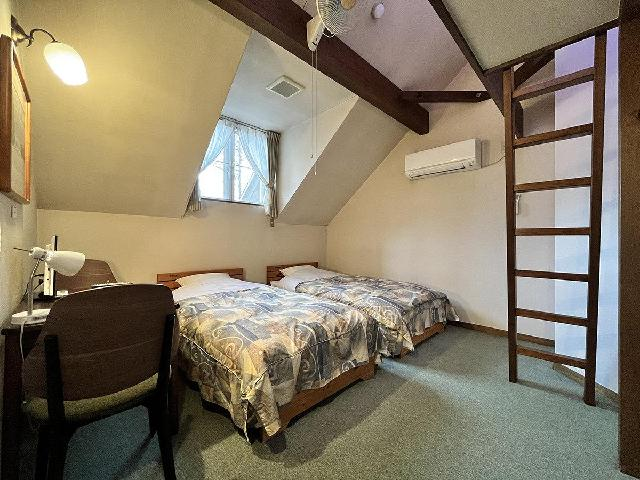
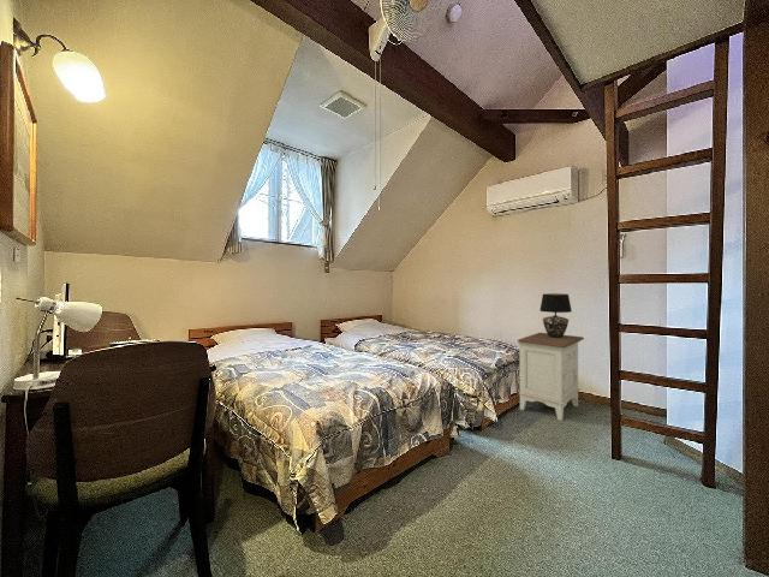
+ table lamp [538,292,573,338]
+ nightstand [517,332,585,421]
